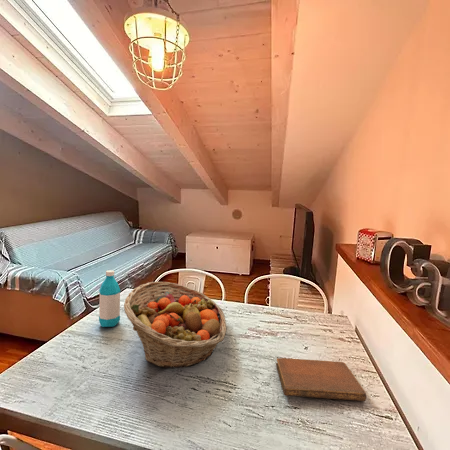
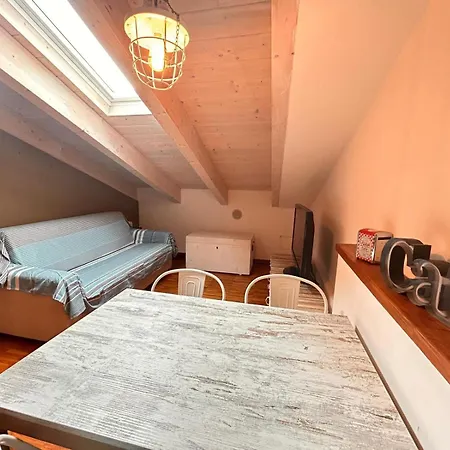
- fruit basket [123,281,227,369]
- notebook [275,357,367,402]
- water bottle [98,269,122,328]
